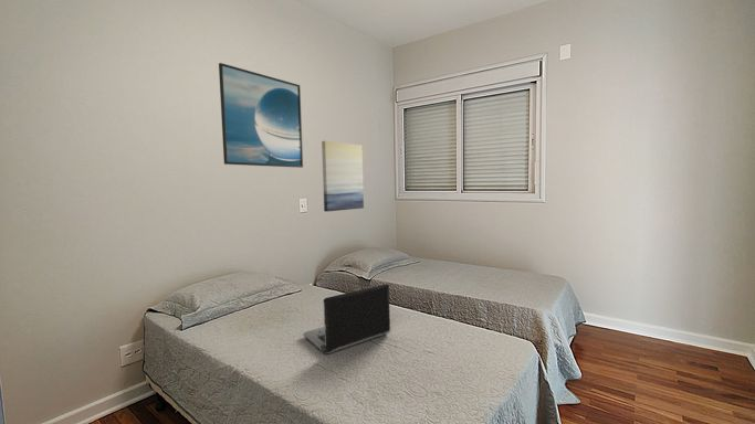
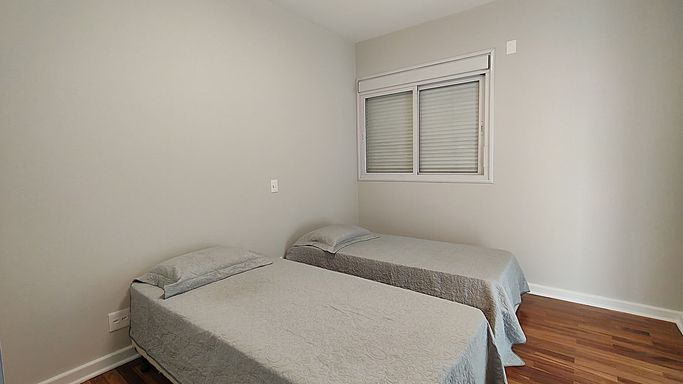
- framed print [218,62,304,169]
- wall art [321,140,365,213]
- laptop computer [302,283,391,354]
